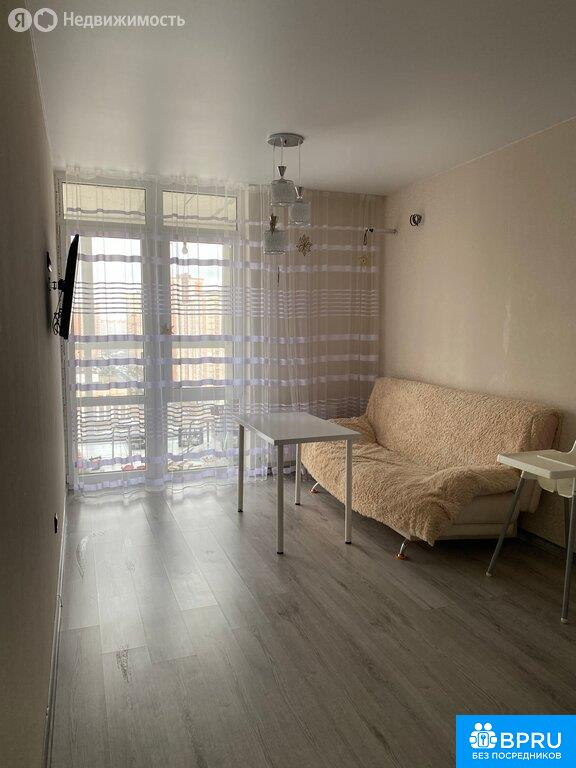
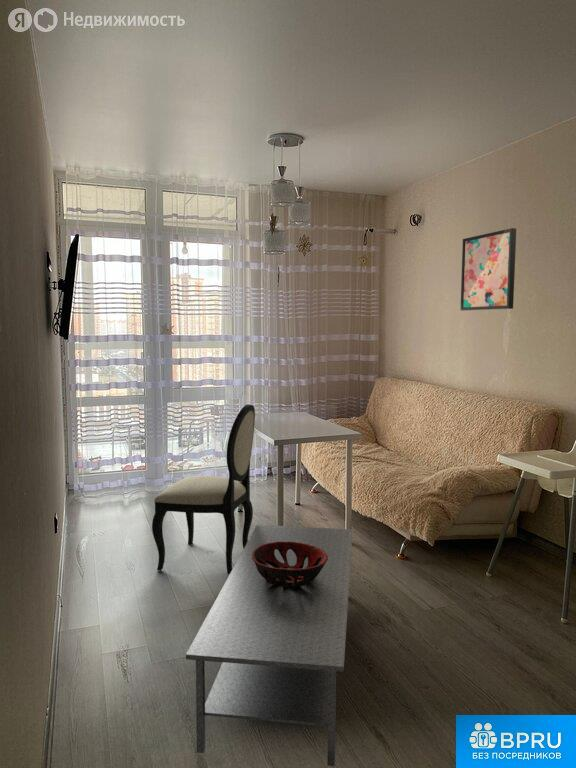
+ decorative bowl [252,542,328,587]
+ wall art [459,227,517,311]
+ dining chair [151,403,256,575]
+ coffee table [185,524,353,767]
